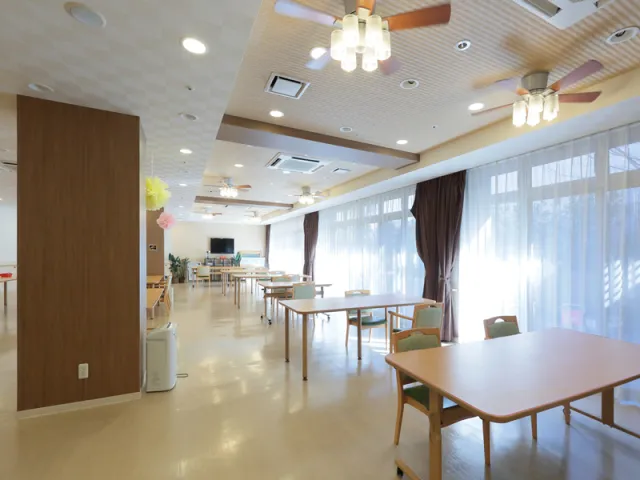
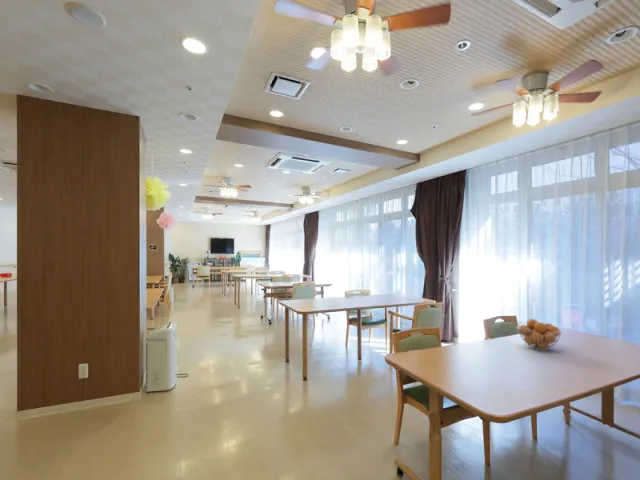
+ fruit basket [516,318,562,351]
